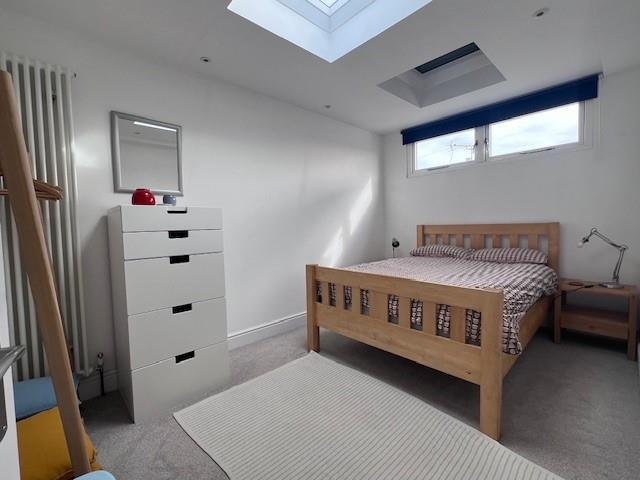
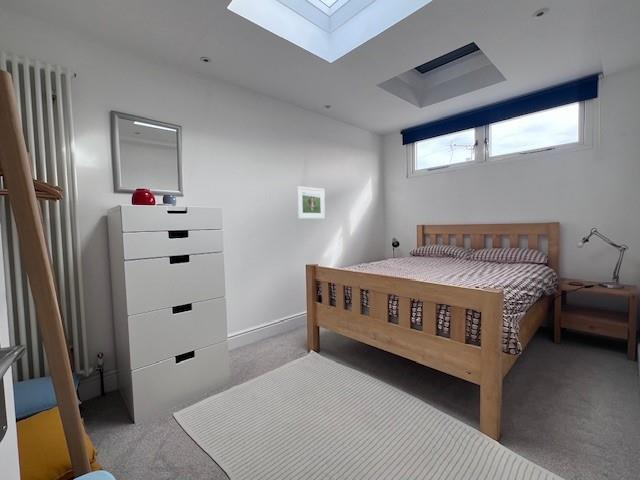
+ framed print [296,185,326,219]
